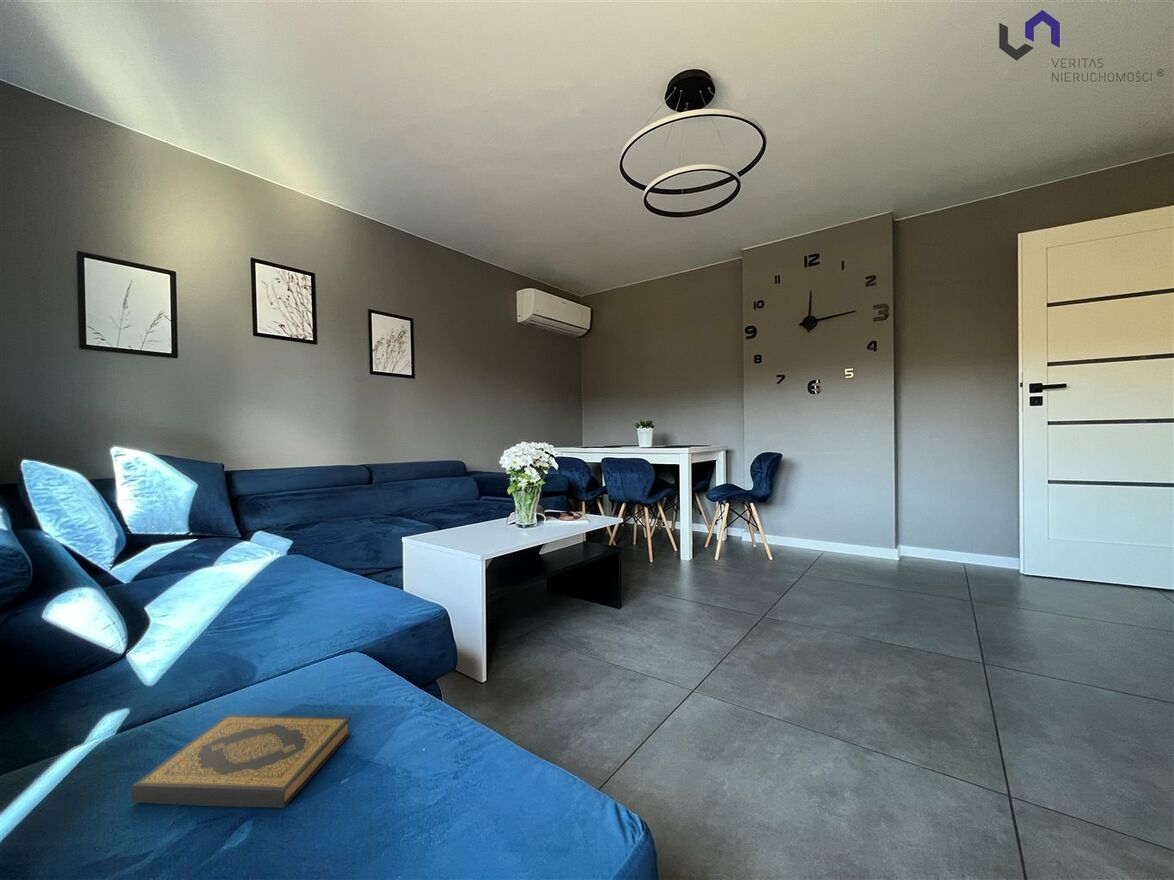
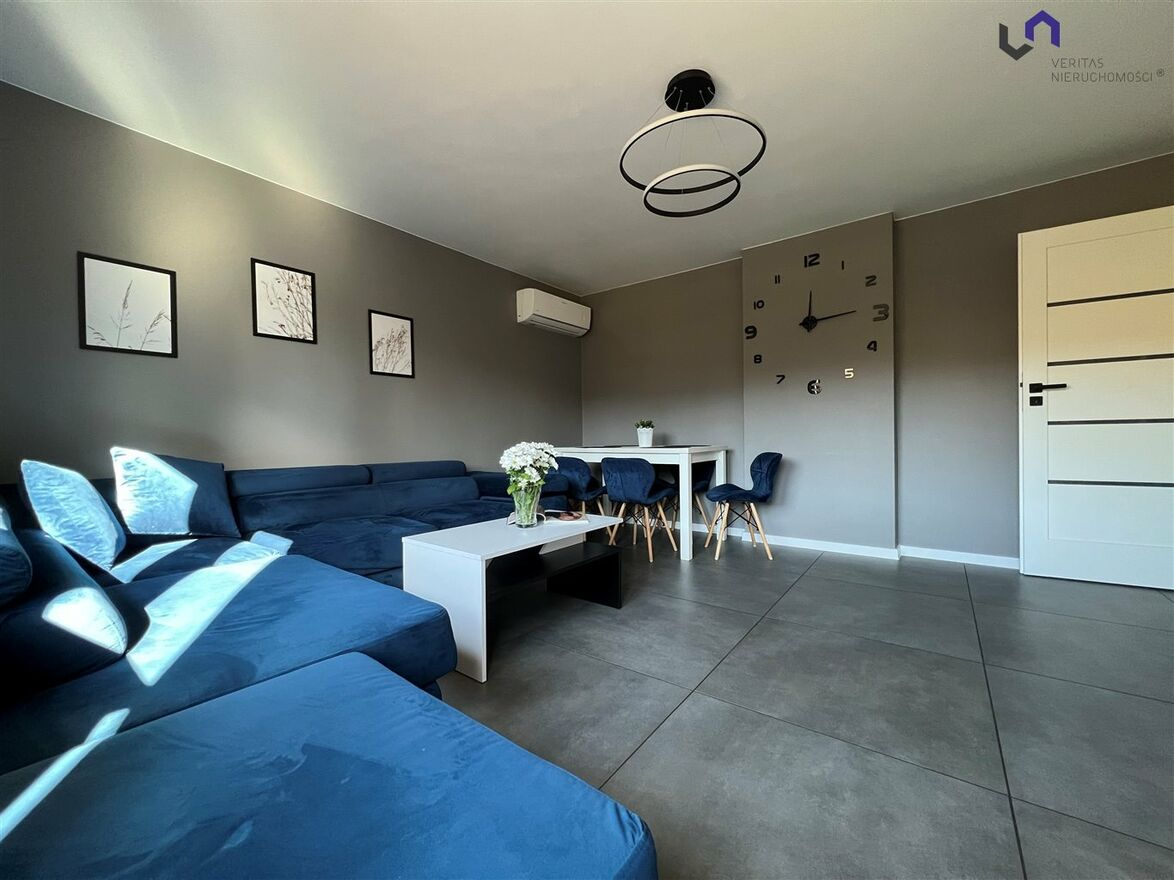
- hardback book [130,714,352,809]
